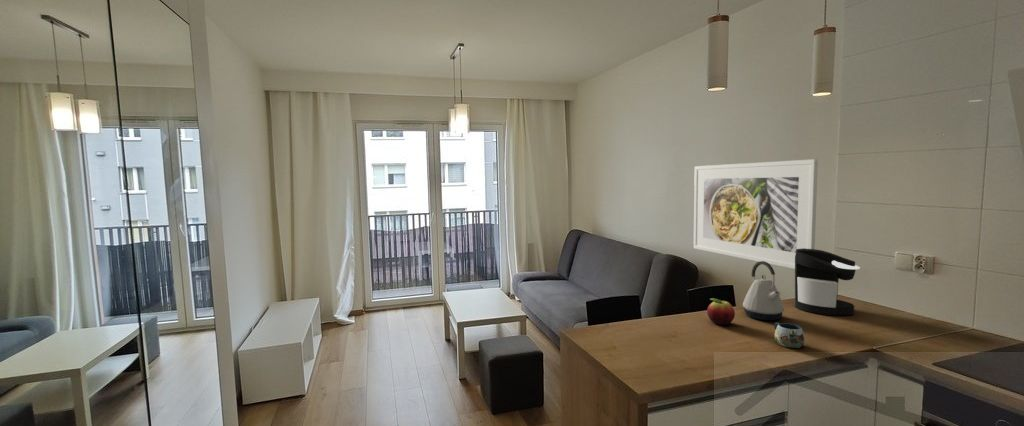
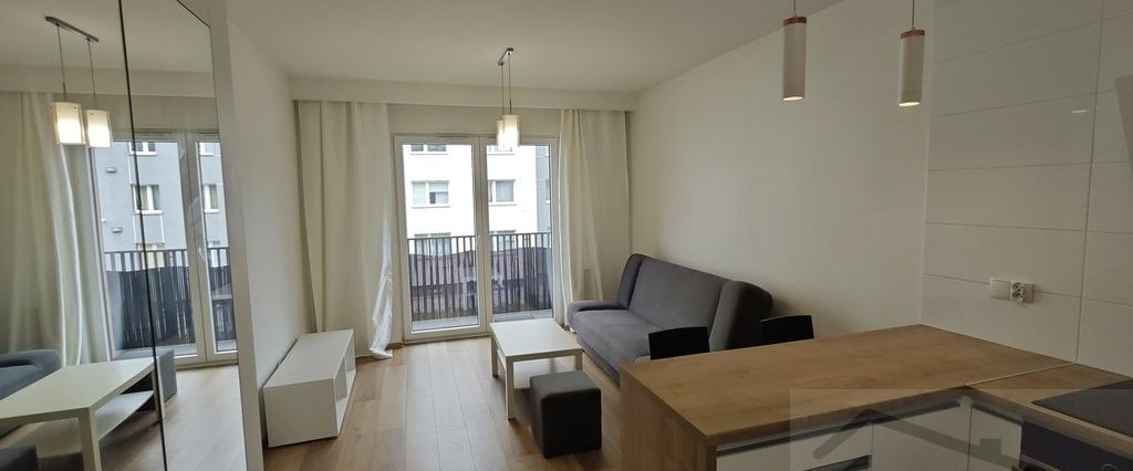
- fruit [706,297,736,326]
- kettle [742,261,785,321]
- coffee maker [794,248,861,316]
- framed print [693,158,819,270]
- mug [773,322,806,349]
